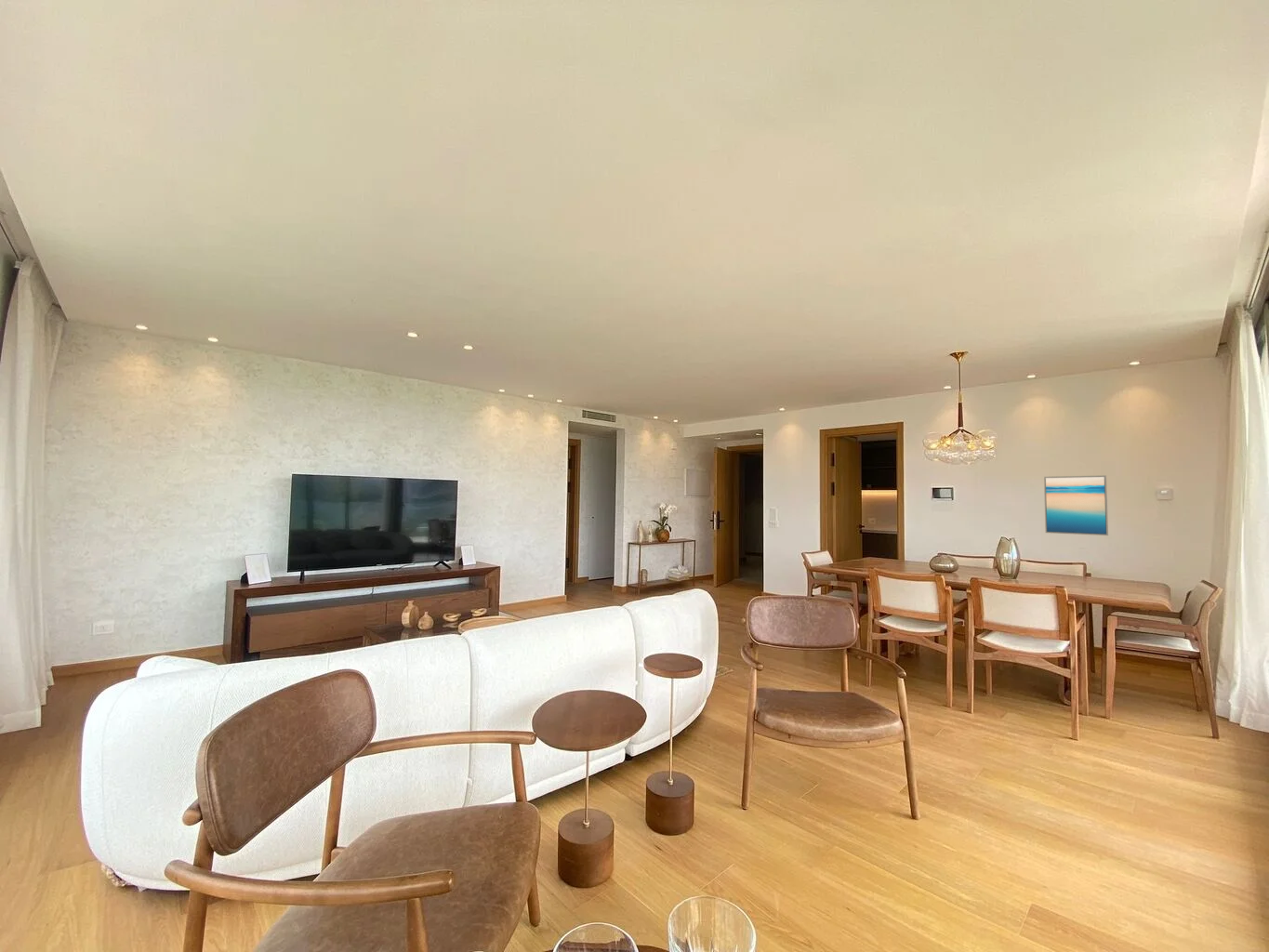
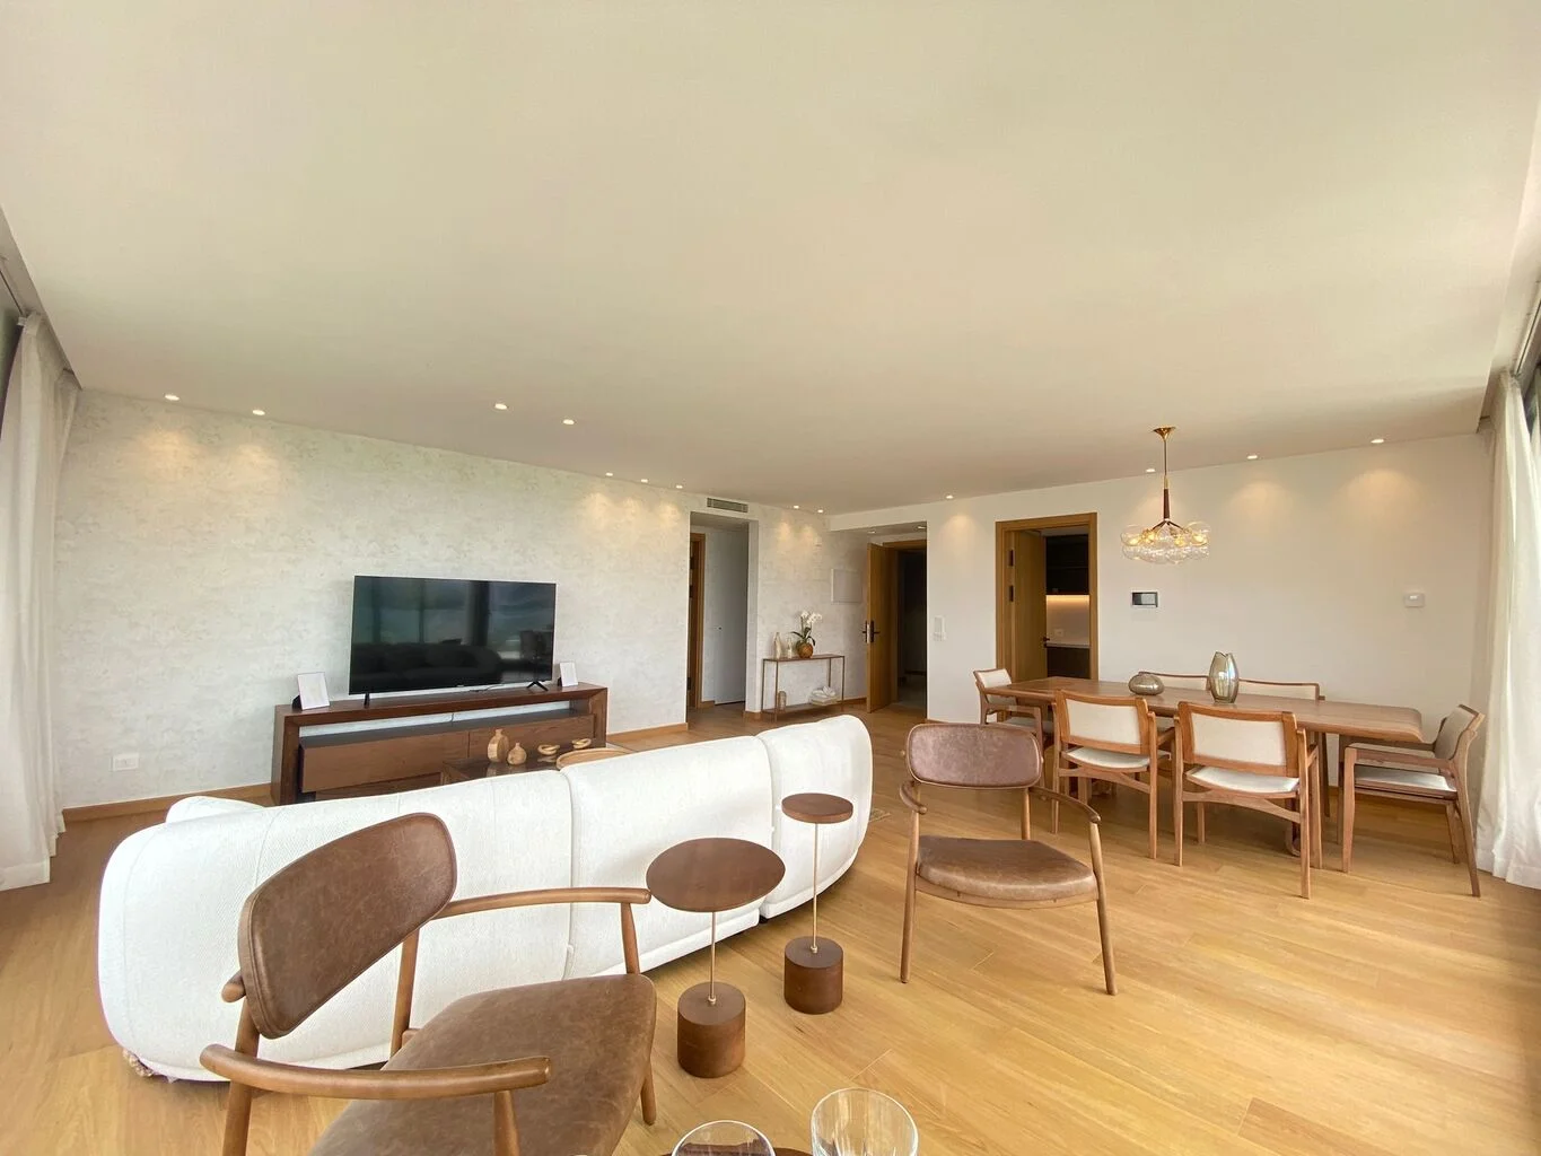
- wall art [1043,474,1109,536]
